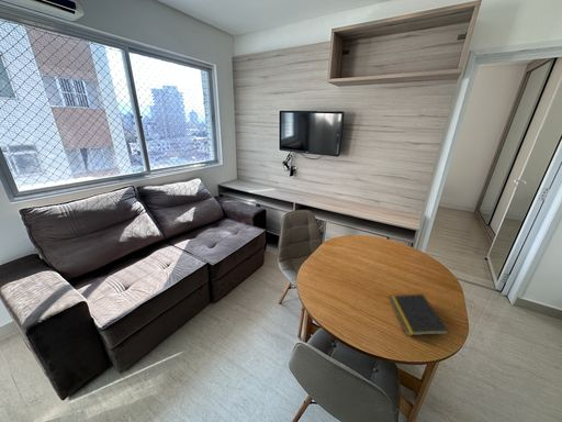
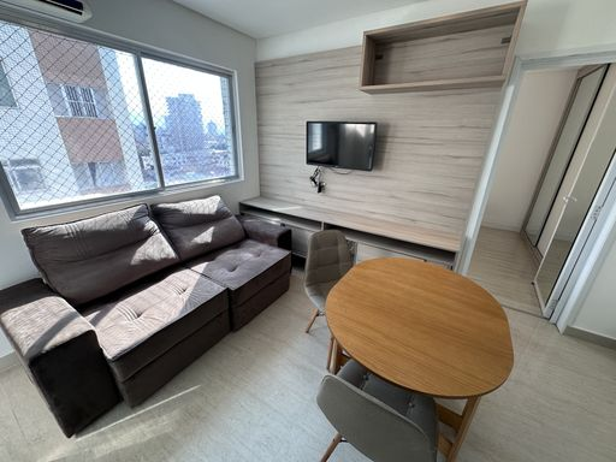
- notepad [387,293,450,336]
